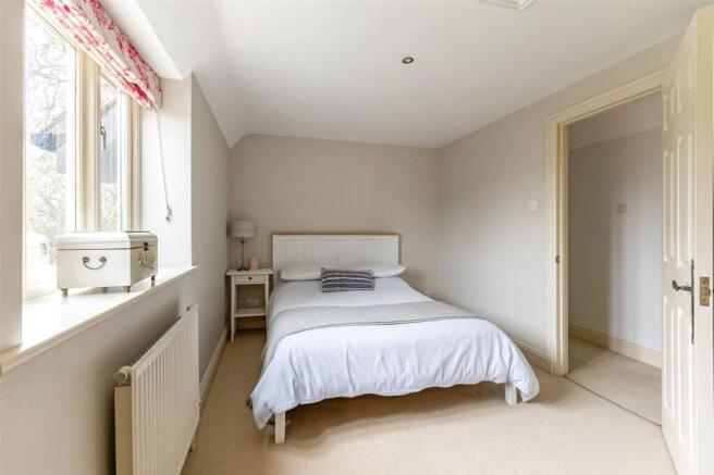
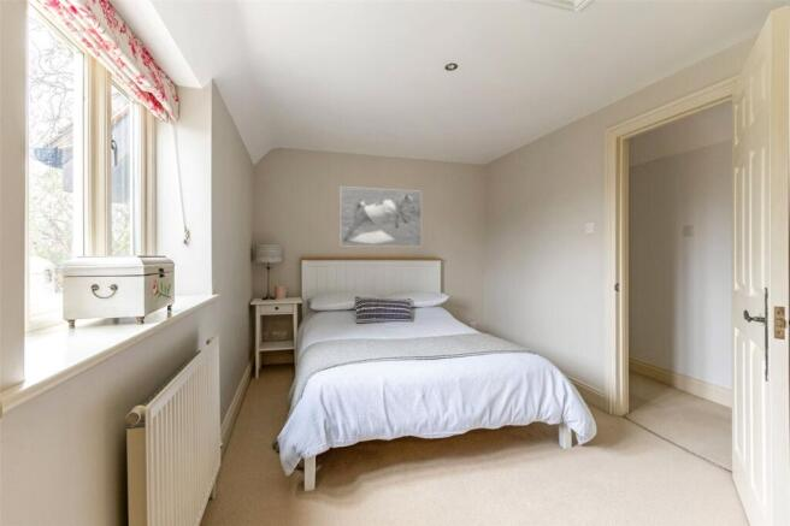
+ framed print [338,185,423,248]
